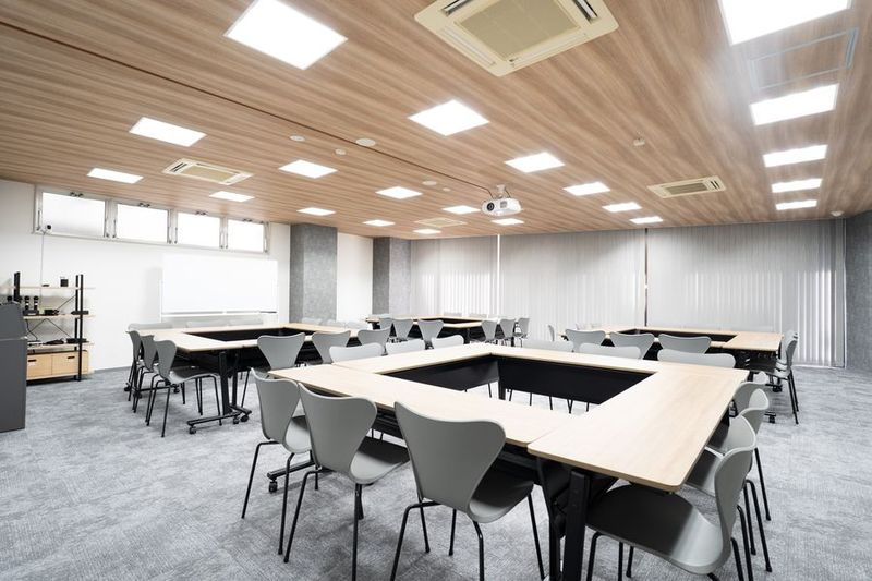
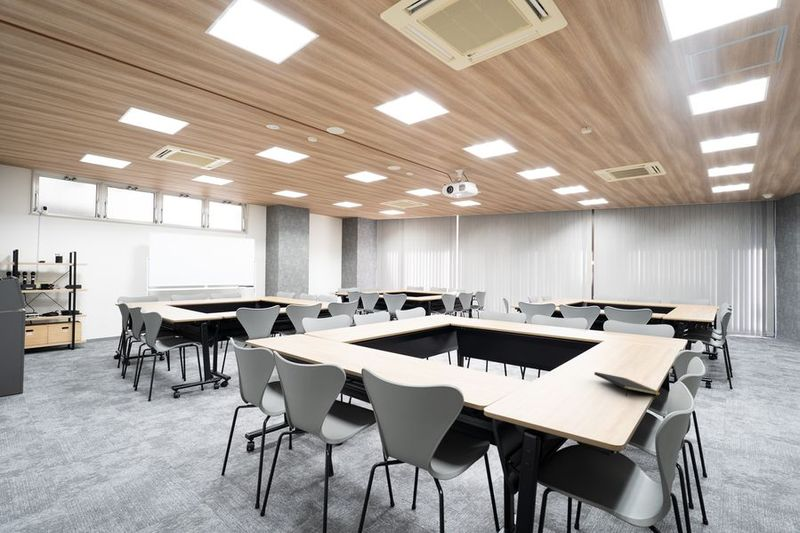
+ notepad [593,371,662,398]
